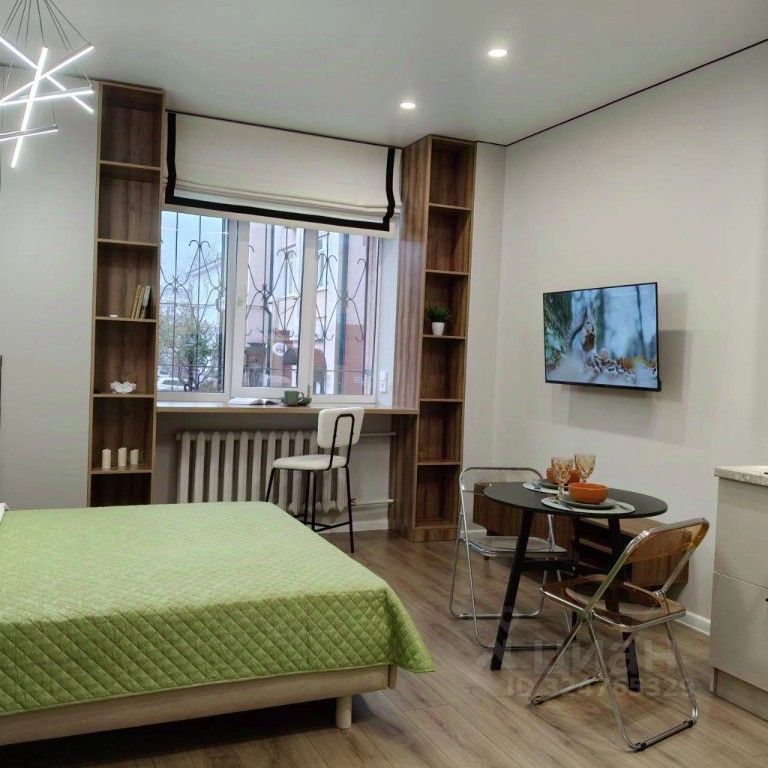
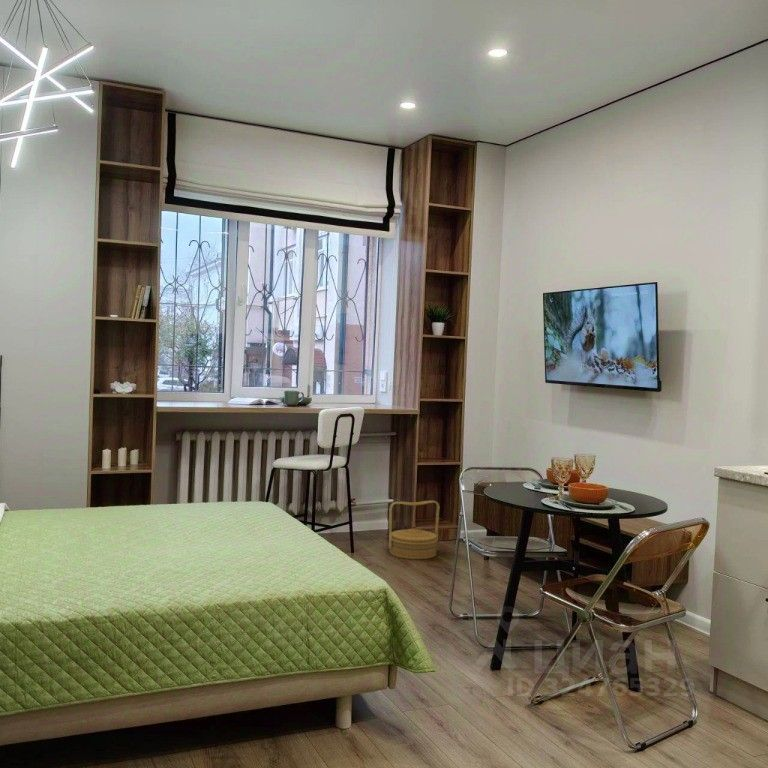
+ basket [388,500,440,560]
